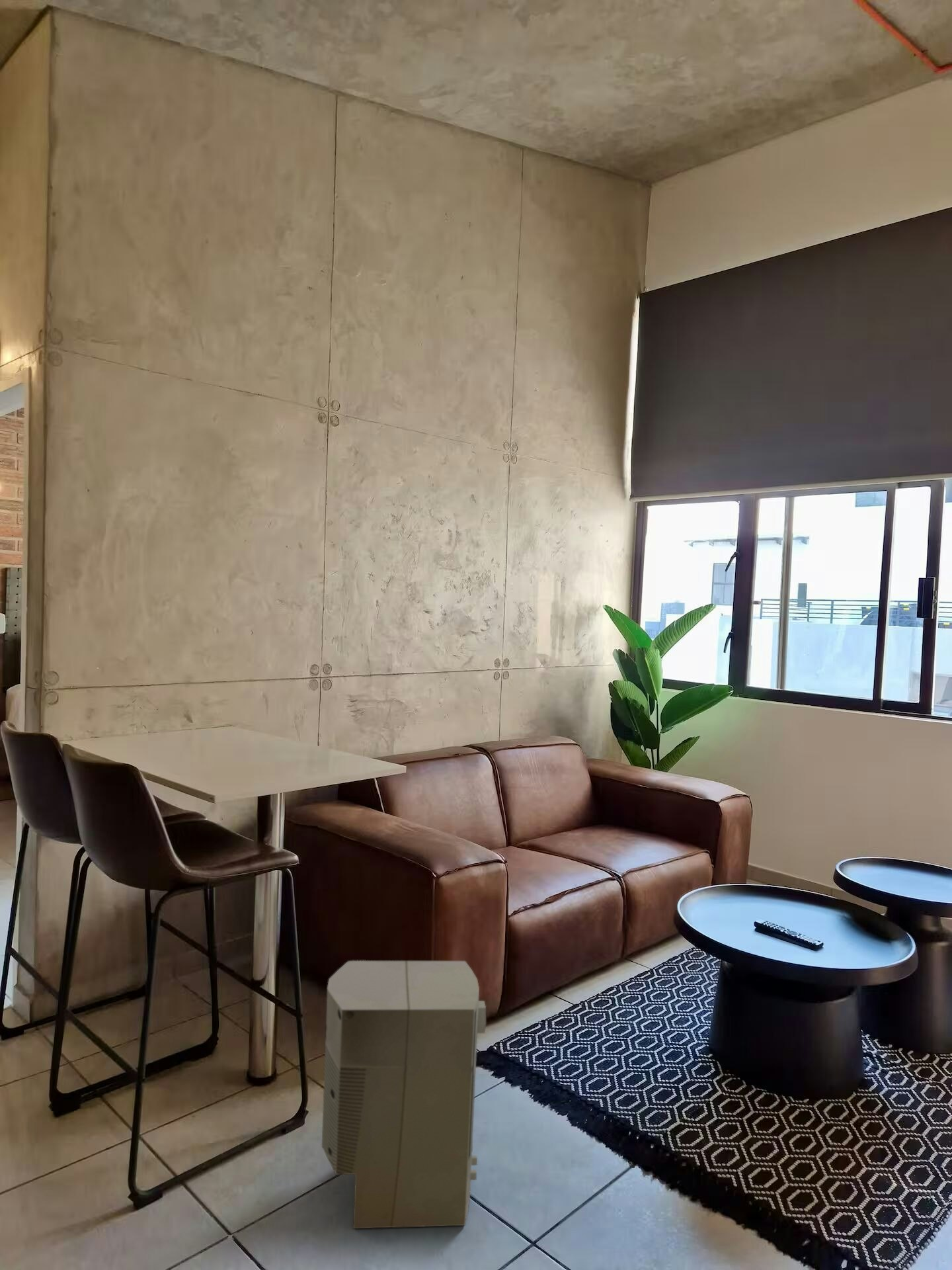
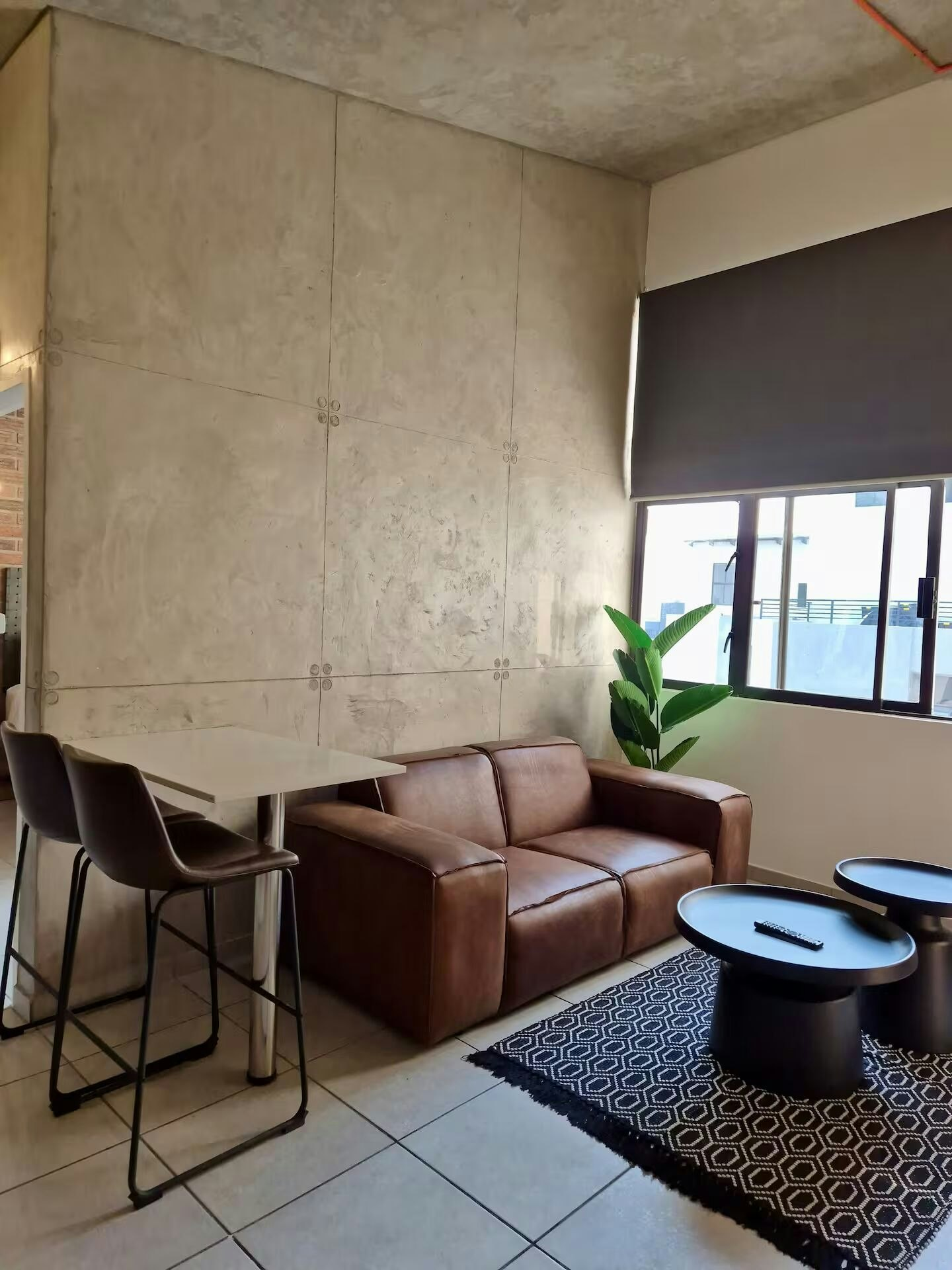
- air purifier [321,960,487,1229]
